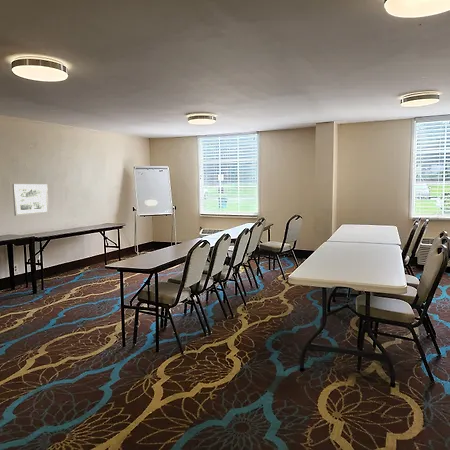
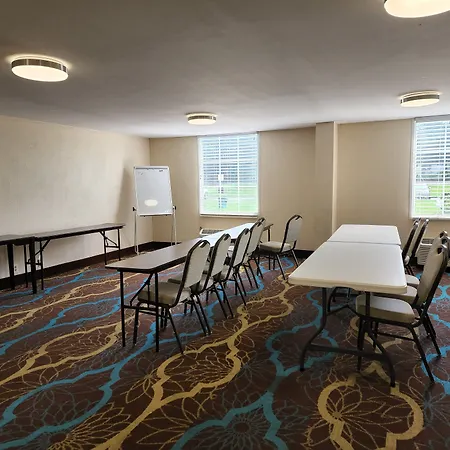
- wall art [12,183,50,217]
